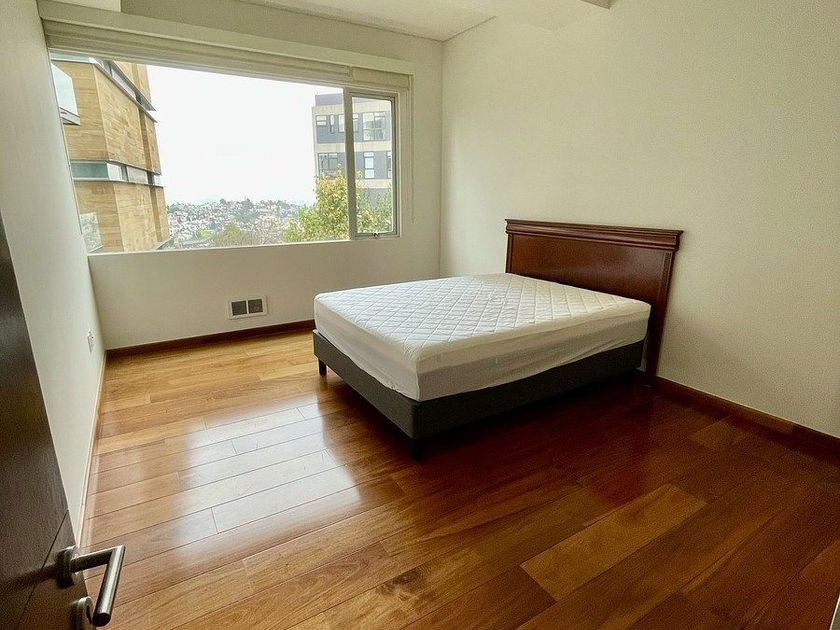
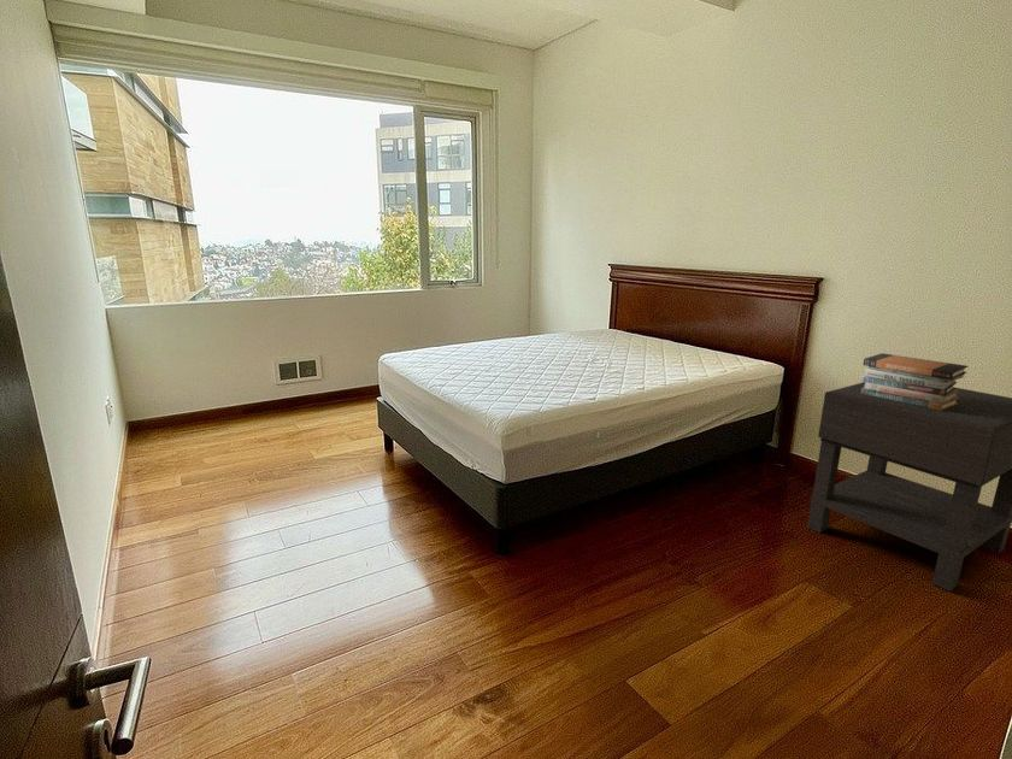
+ book stack [860,352,970,411]
+ nightstand [806,382,1012,593]
